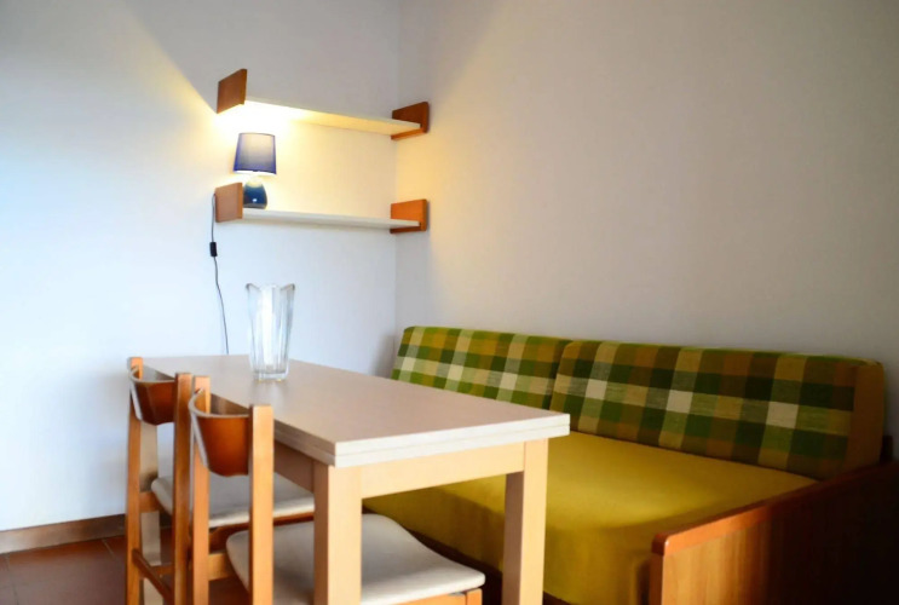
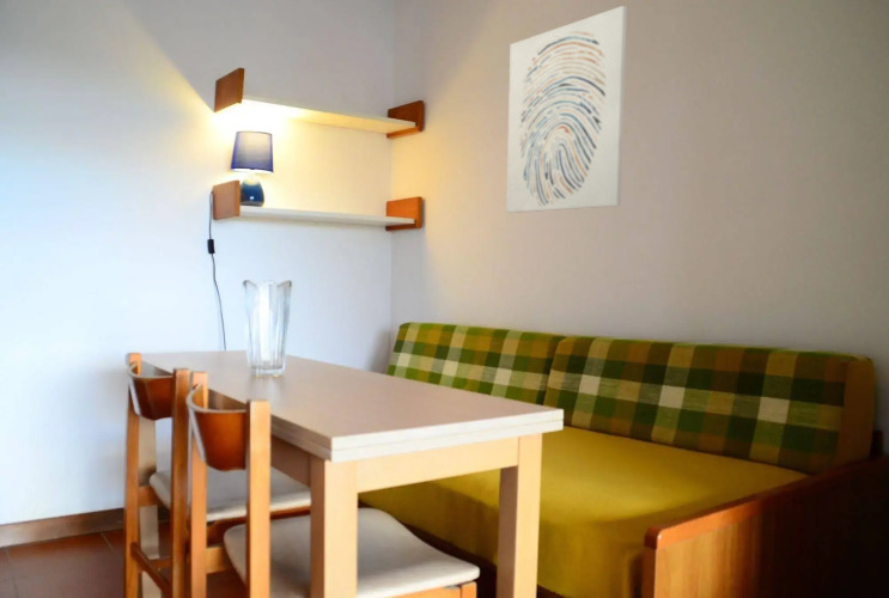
+ wall art [505,5,628,214]
